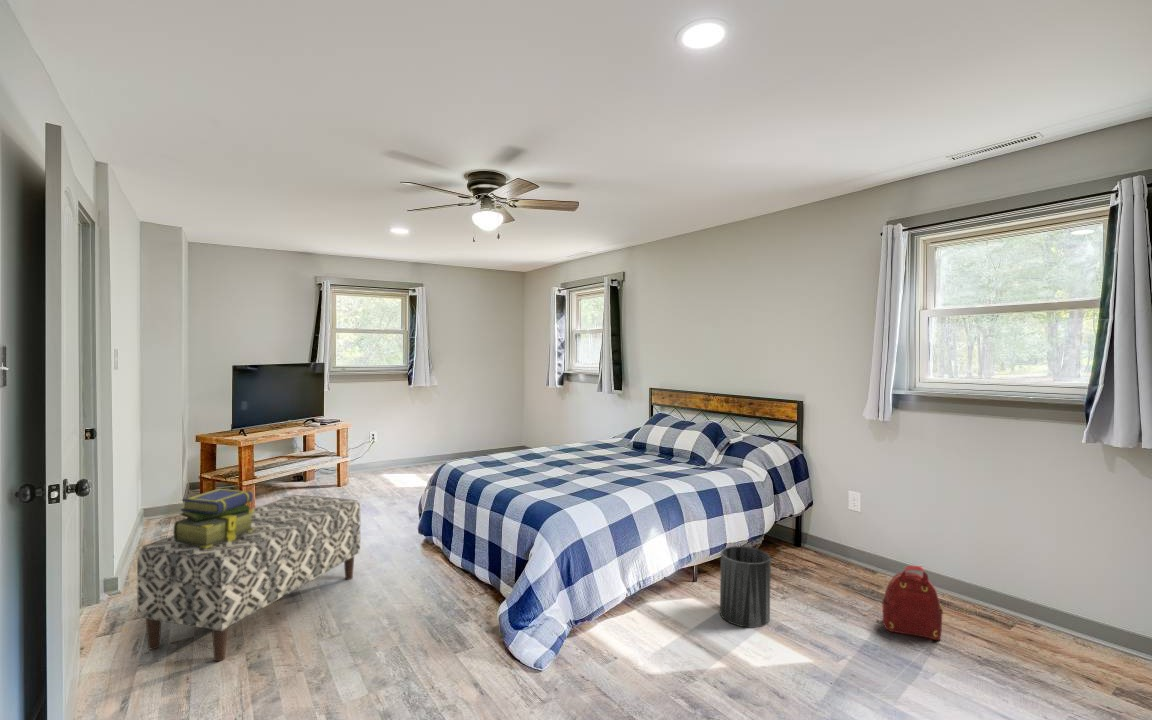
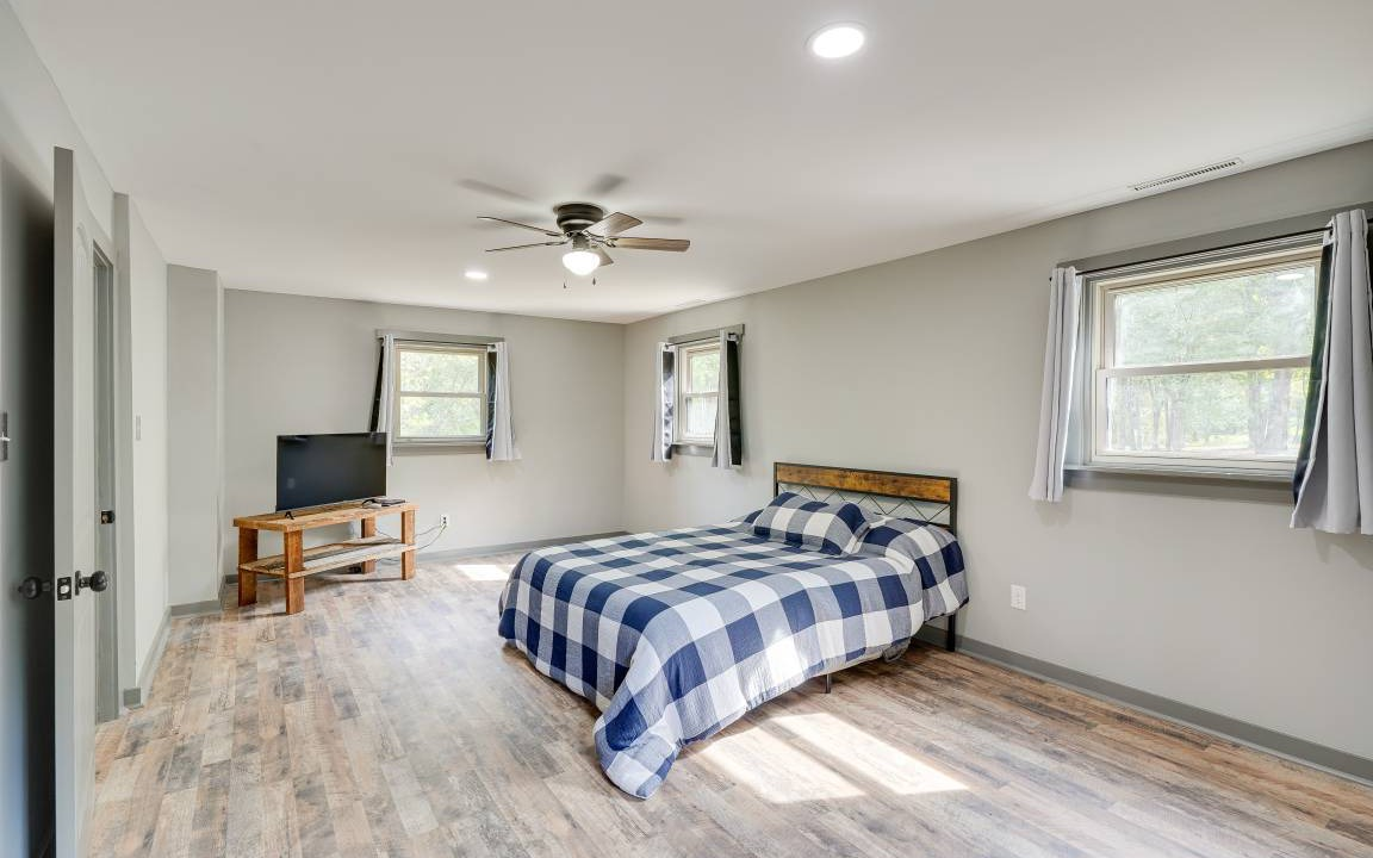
- stack of books [173,488,255,548]
- trash can [719,545,772,629]
- bench [136,494,361,662]
- backpack [882,565,945,642]
